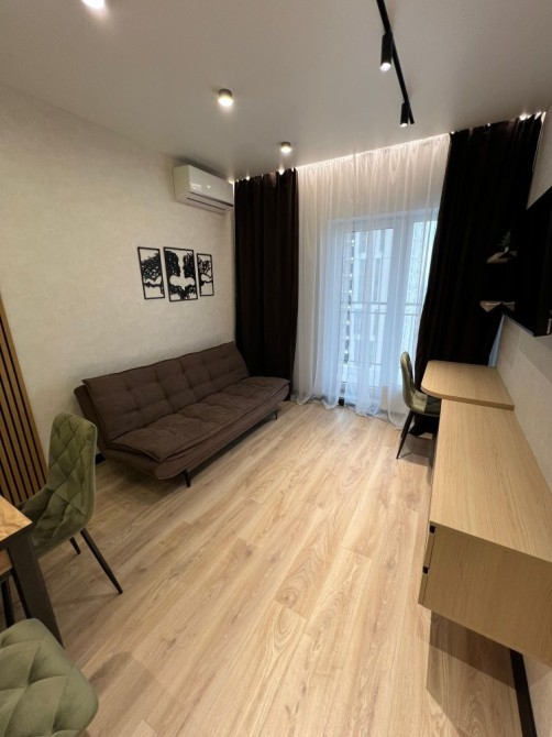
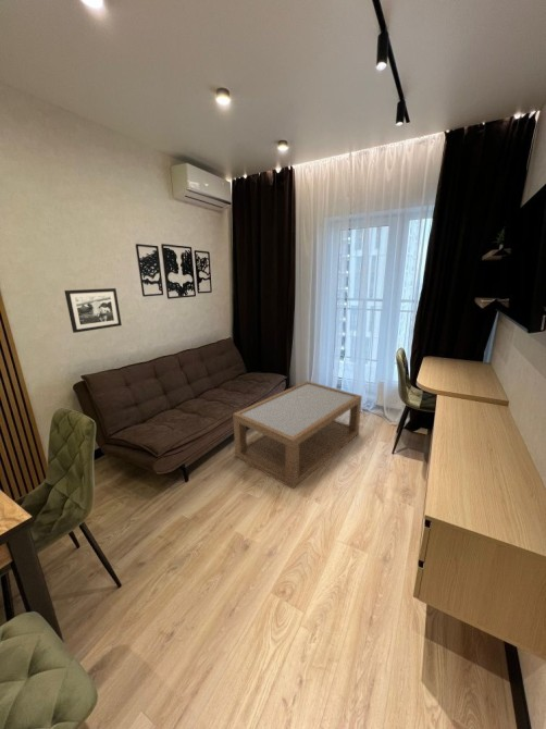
+ coffee table [232,380,363,490]
+ picture frame [64,287,122,334]
